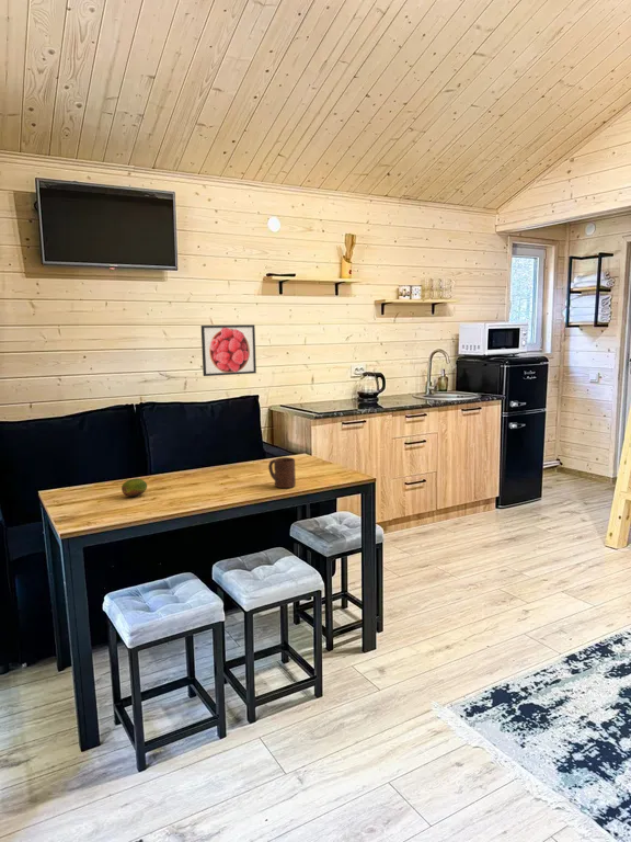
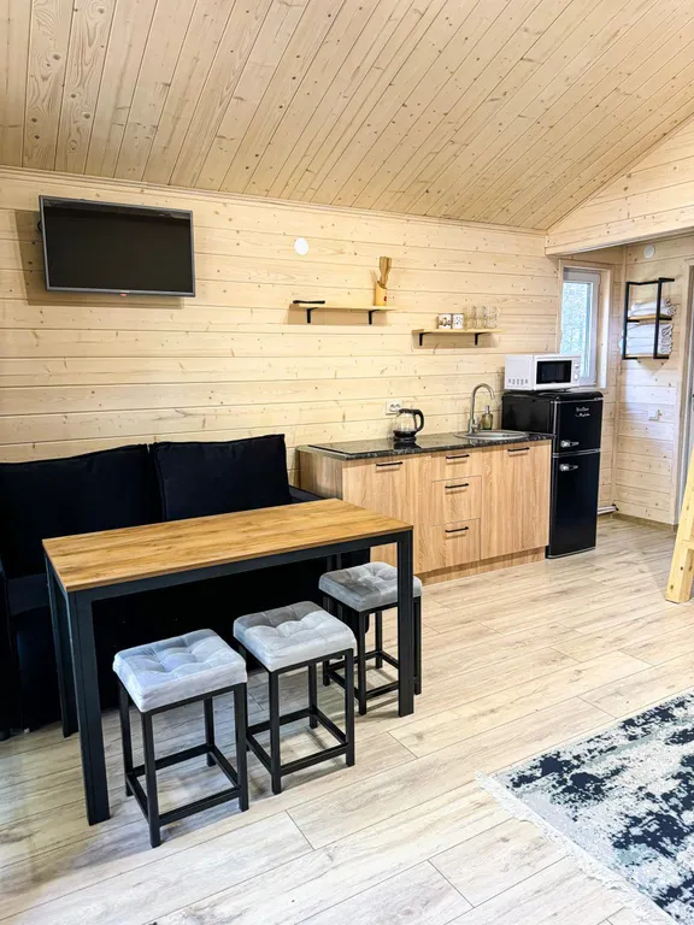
- fruit [121,478,148,498]
- cup [267,456,297,489]
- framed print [200,323,257,377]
